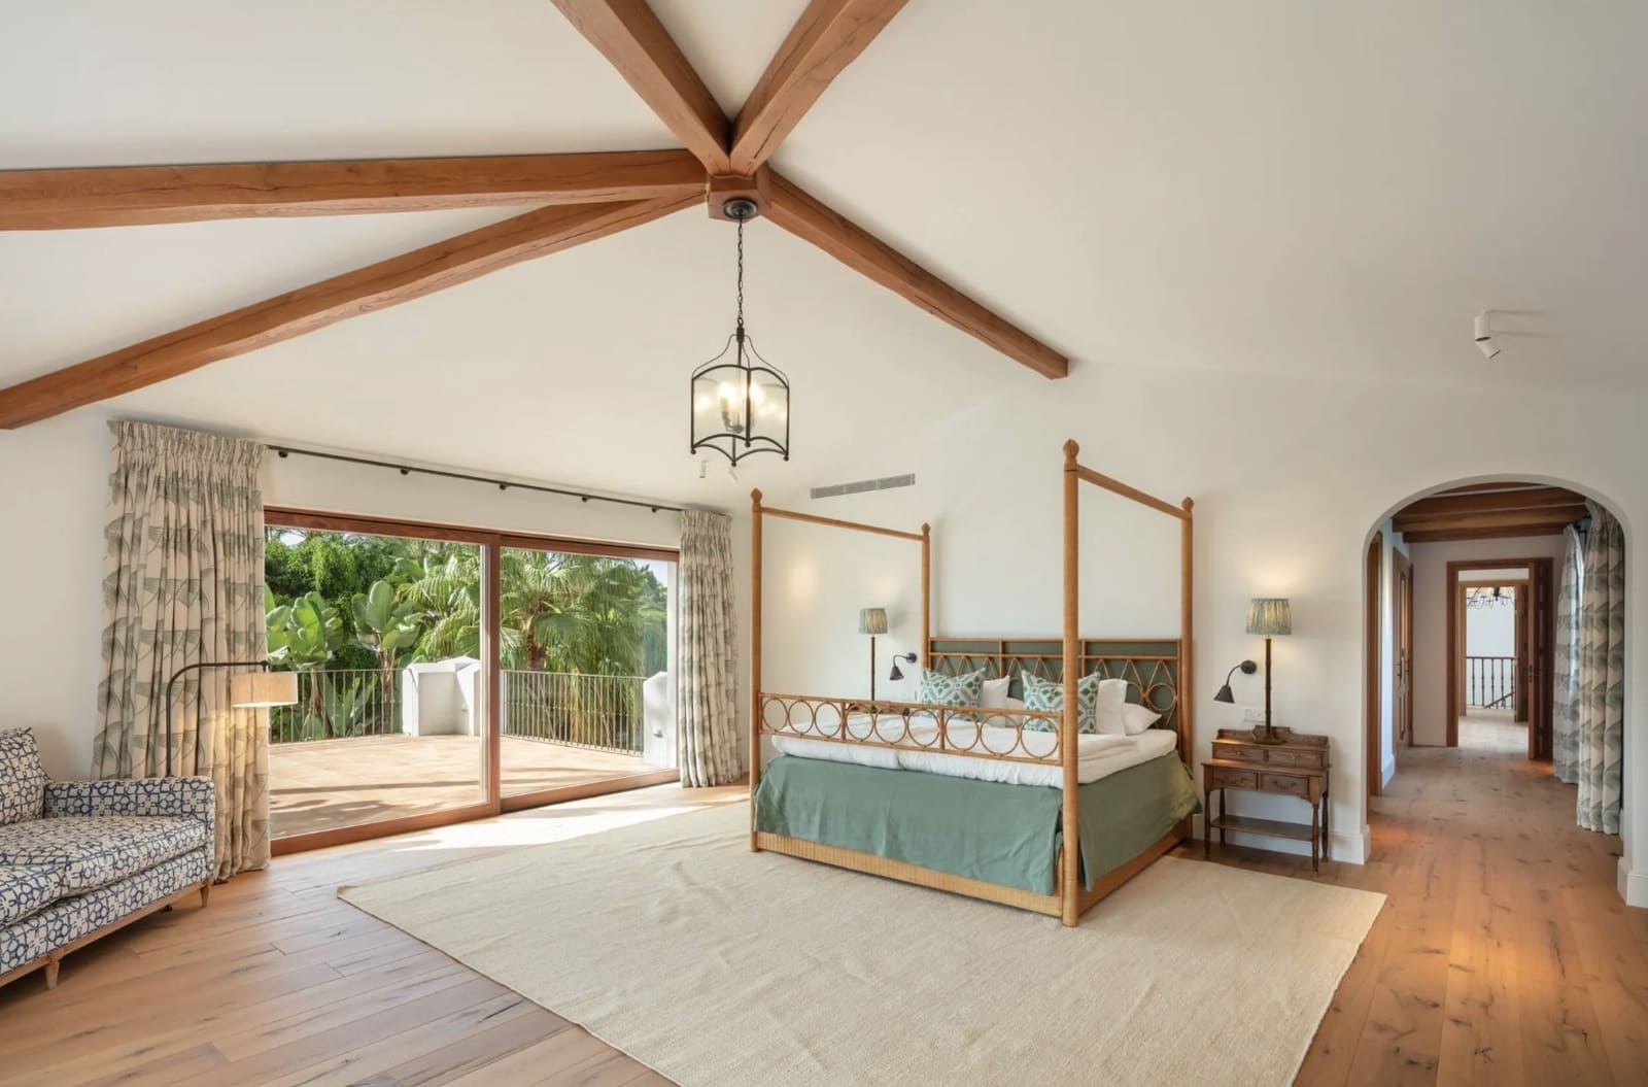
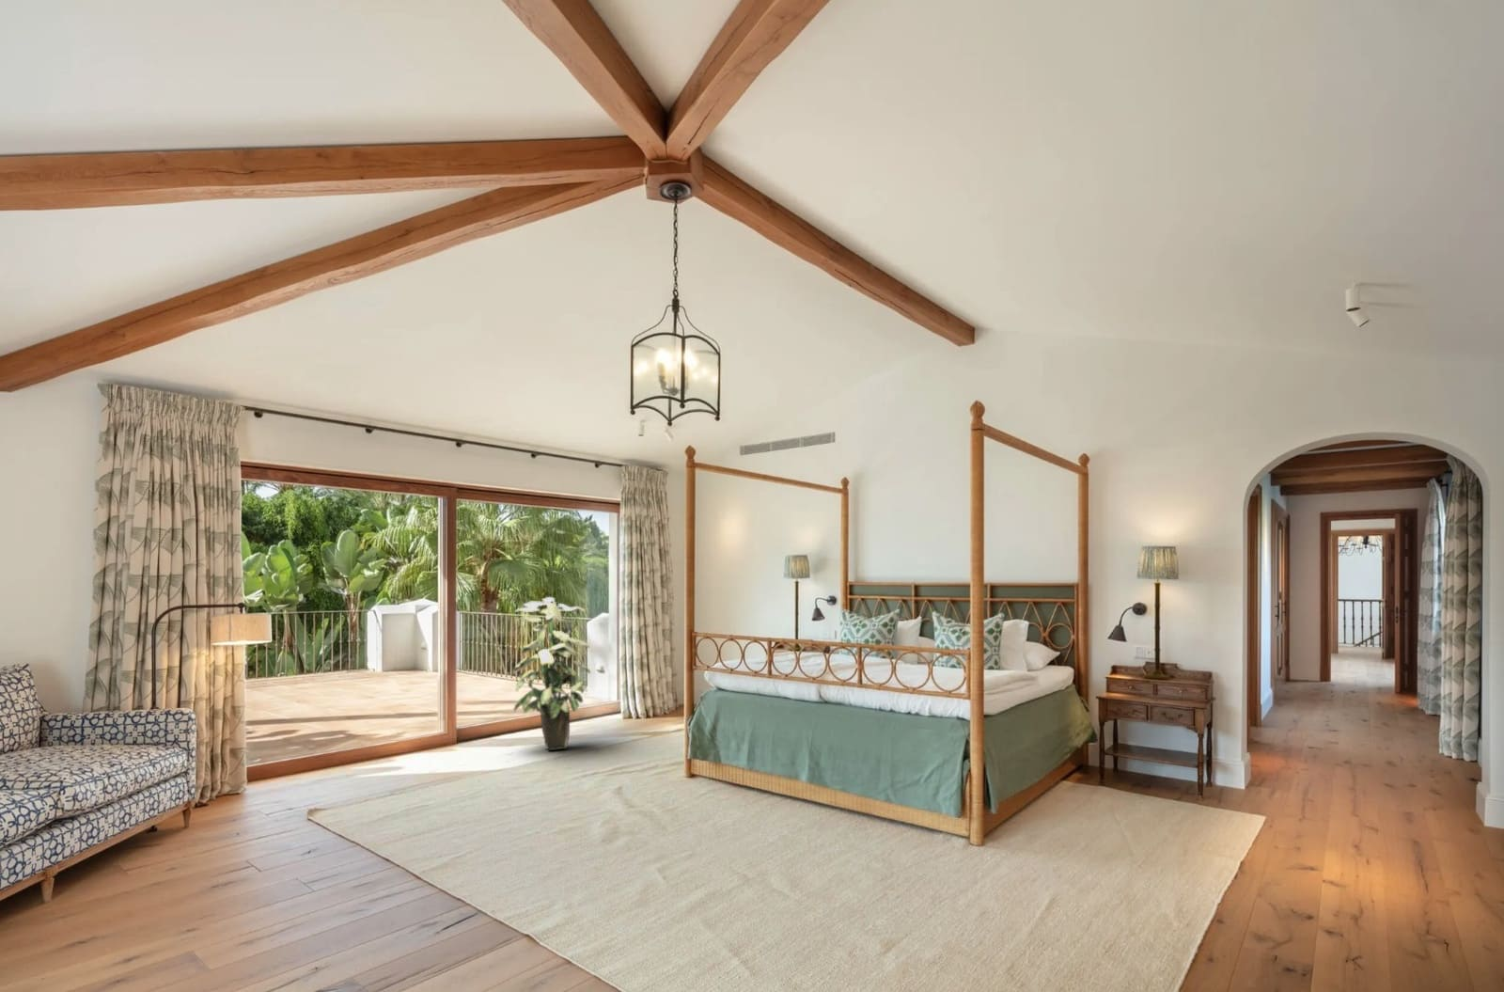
+ indoor plant [511,596,591,752]
